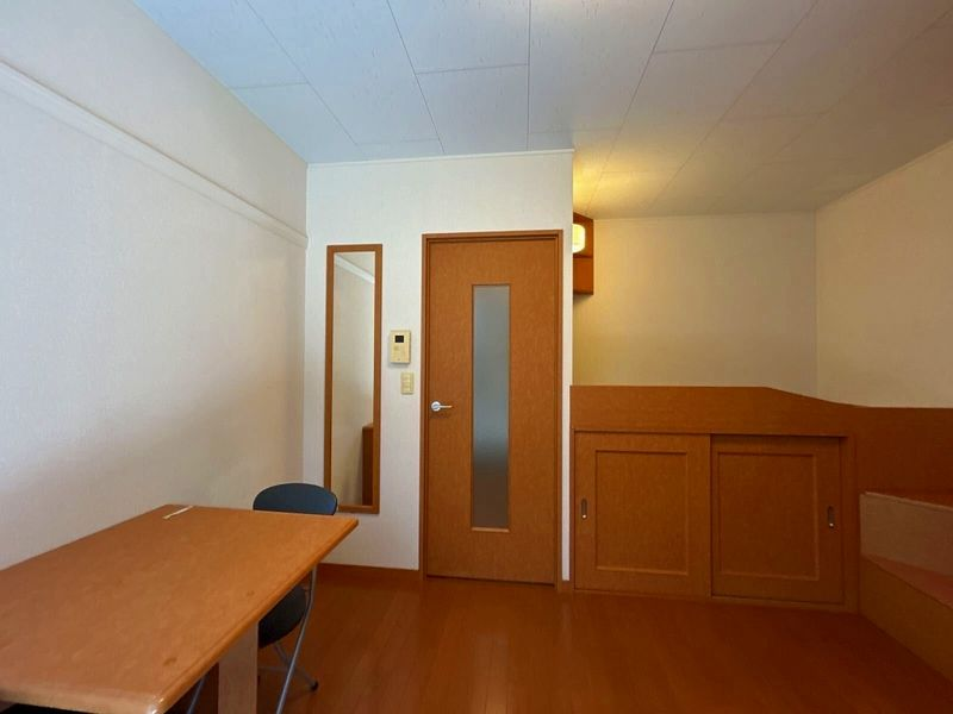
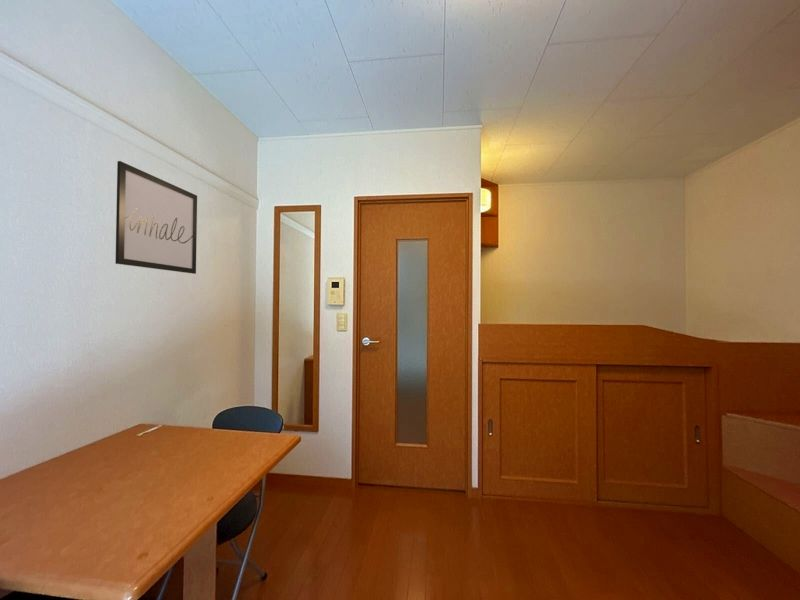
+ wall art [114,160,198,275]
